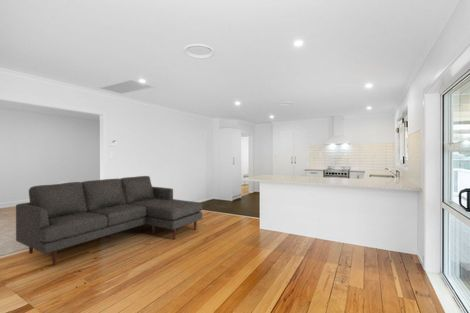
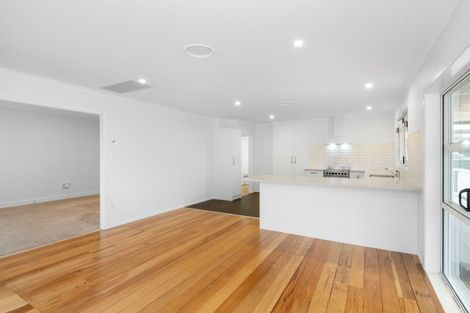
- sofa [15,175,203,266]
